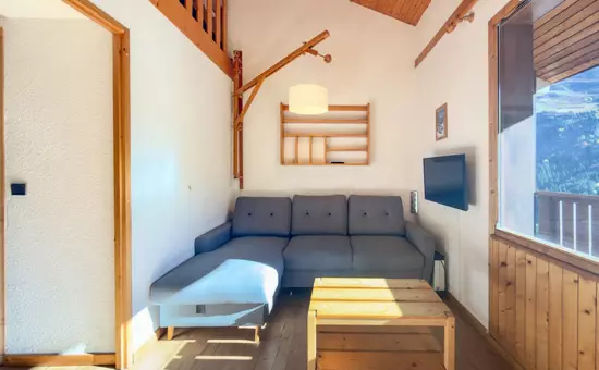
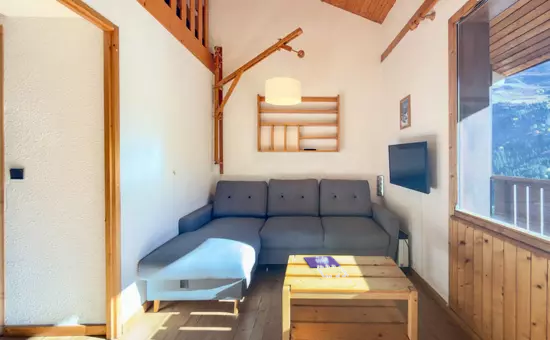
+ board game [303,255,350,279]
